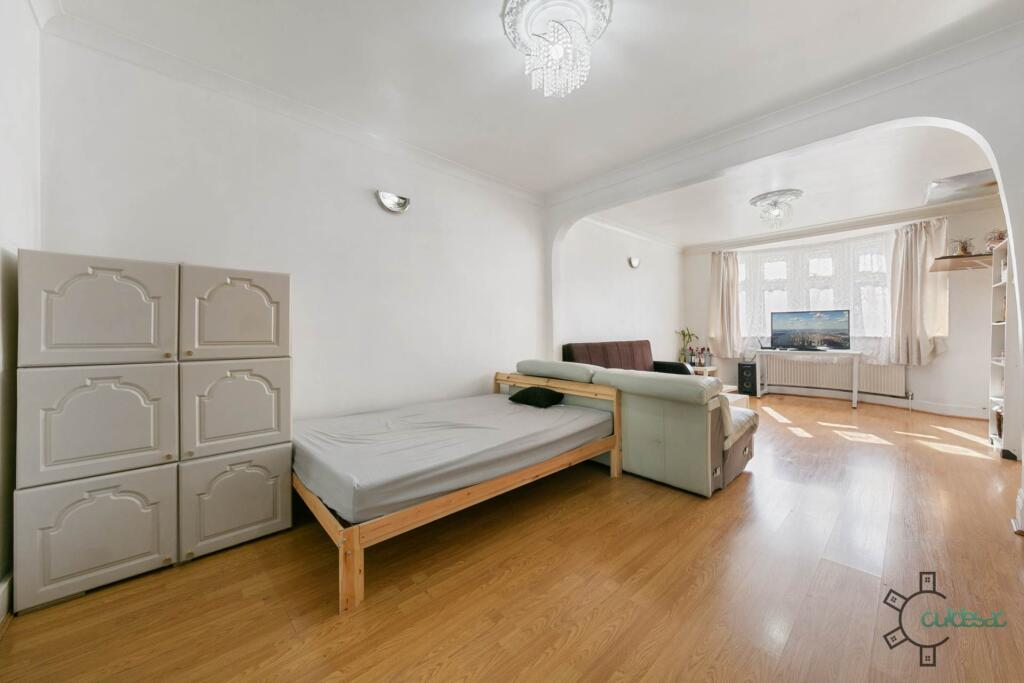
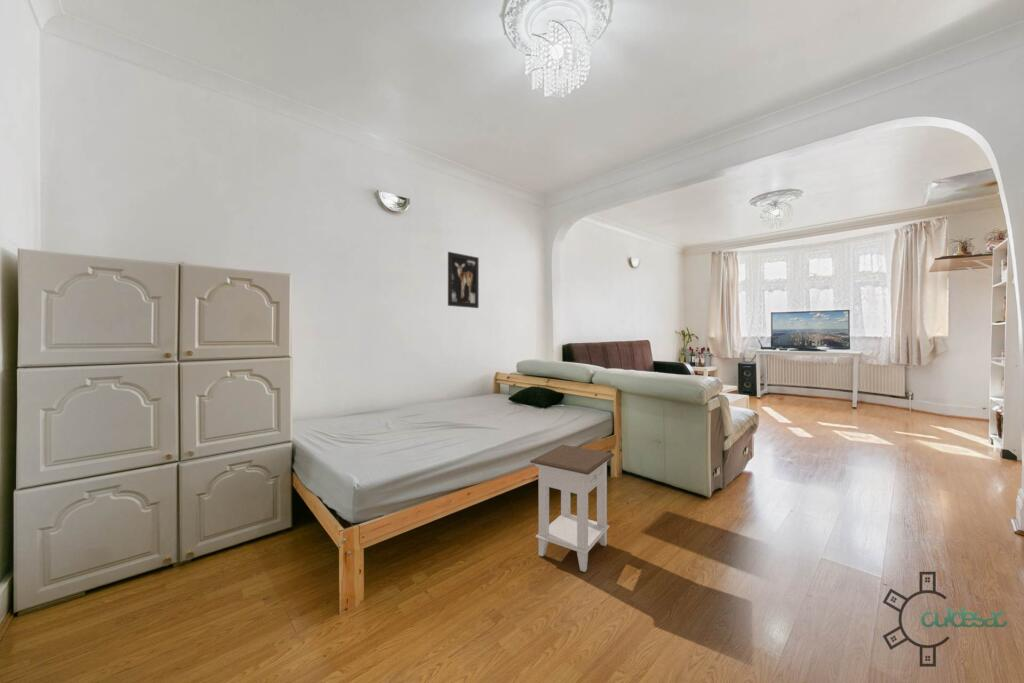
+ nightstand [529,444,615,573]
+ wall art [447,251,480,309]
